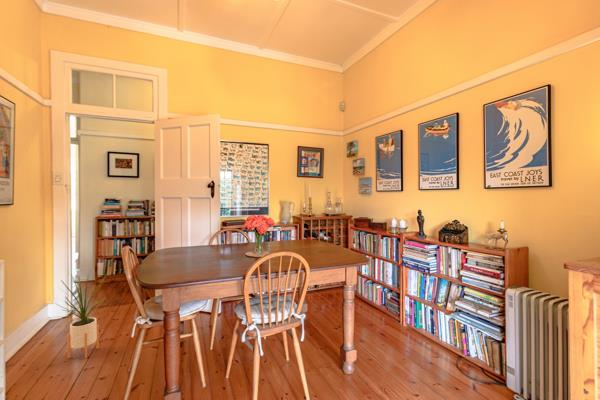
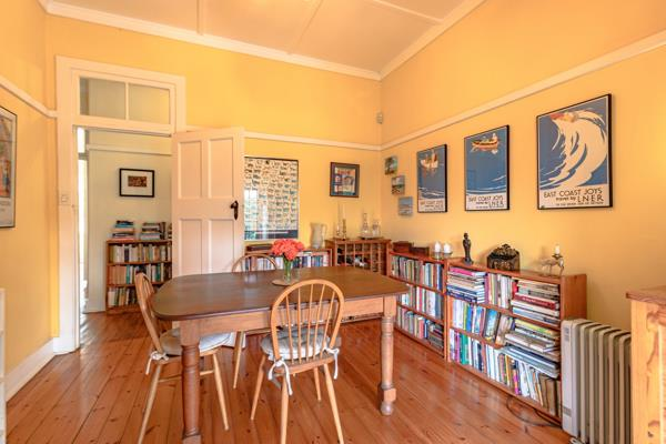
- house plant [54,270,110,360]
